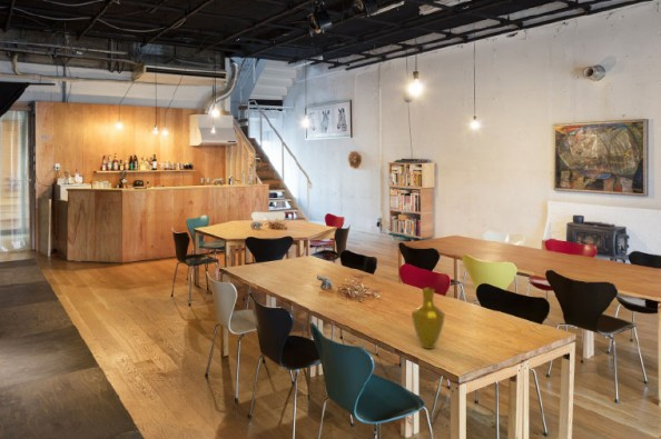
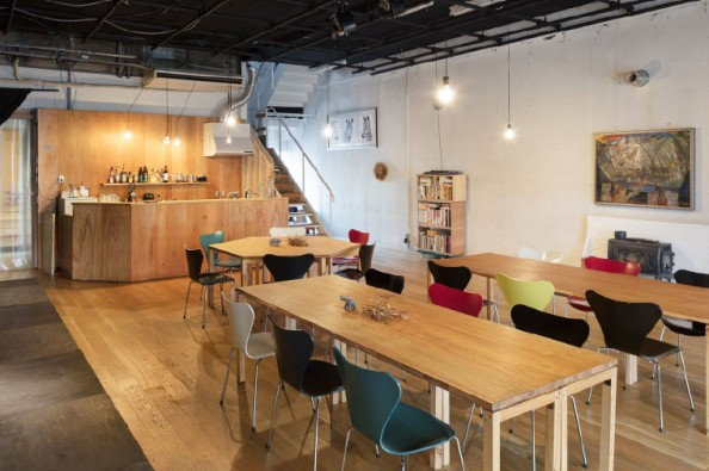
- vase [411,287,446,350]
